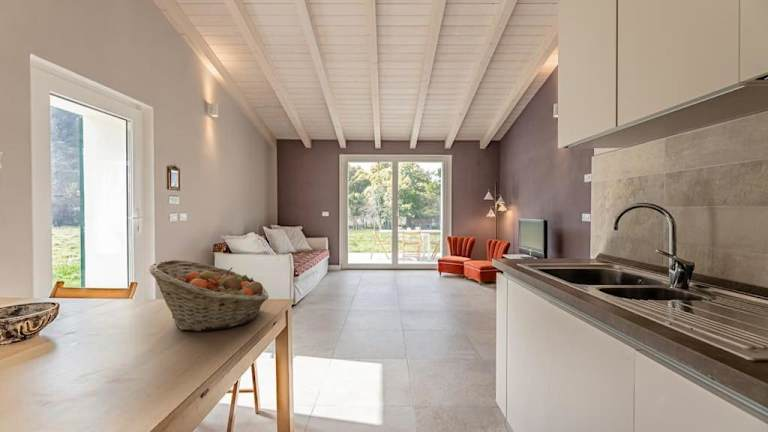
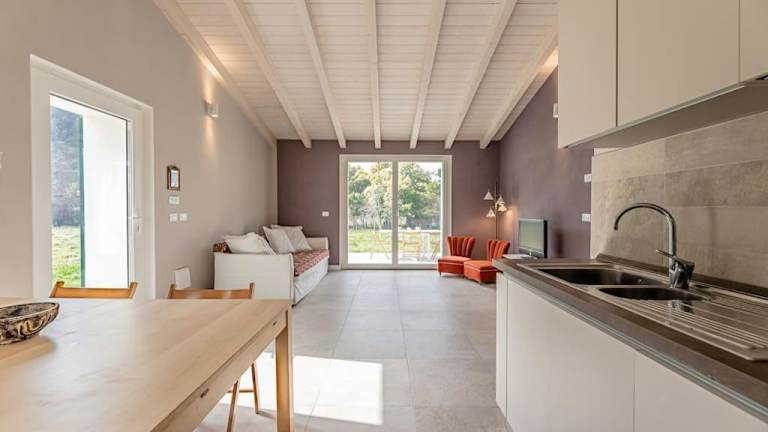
- fruit basket [148,259,269,332]
